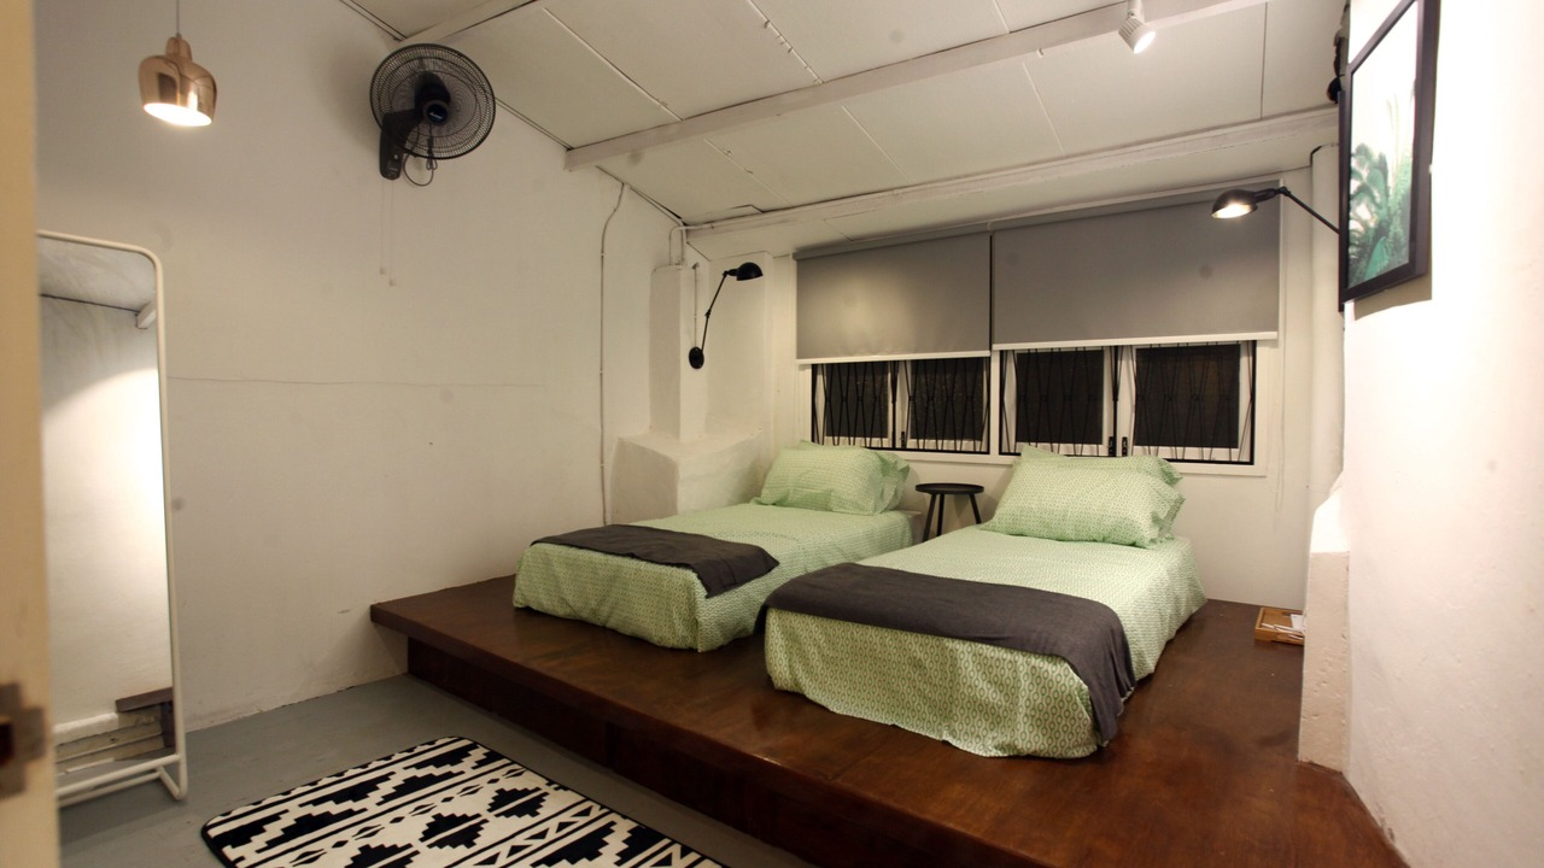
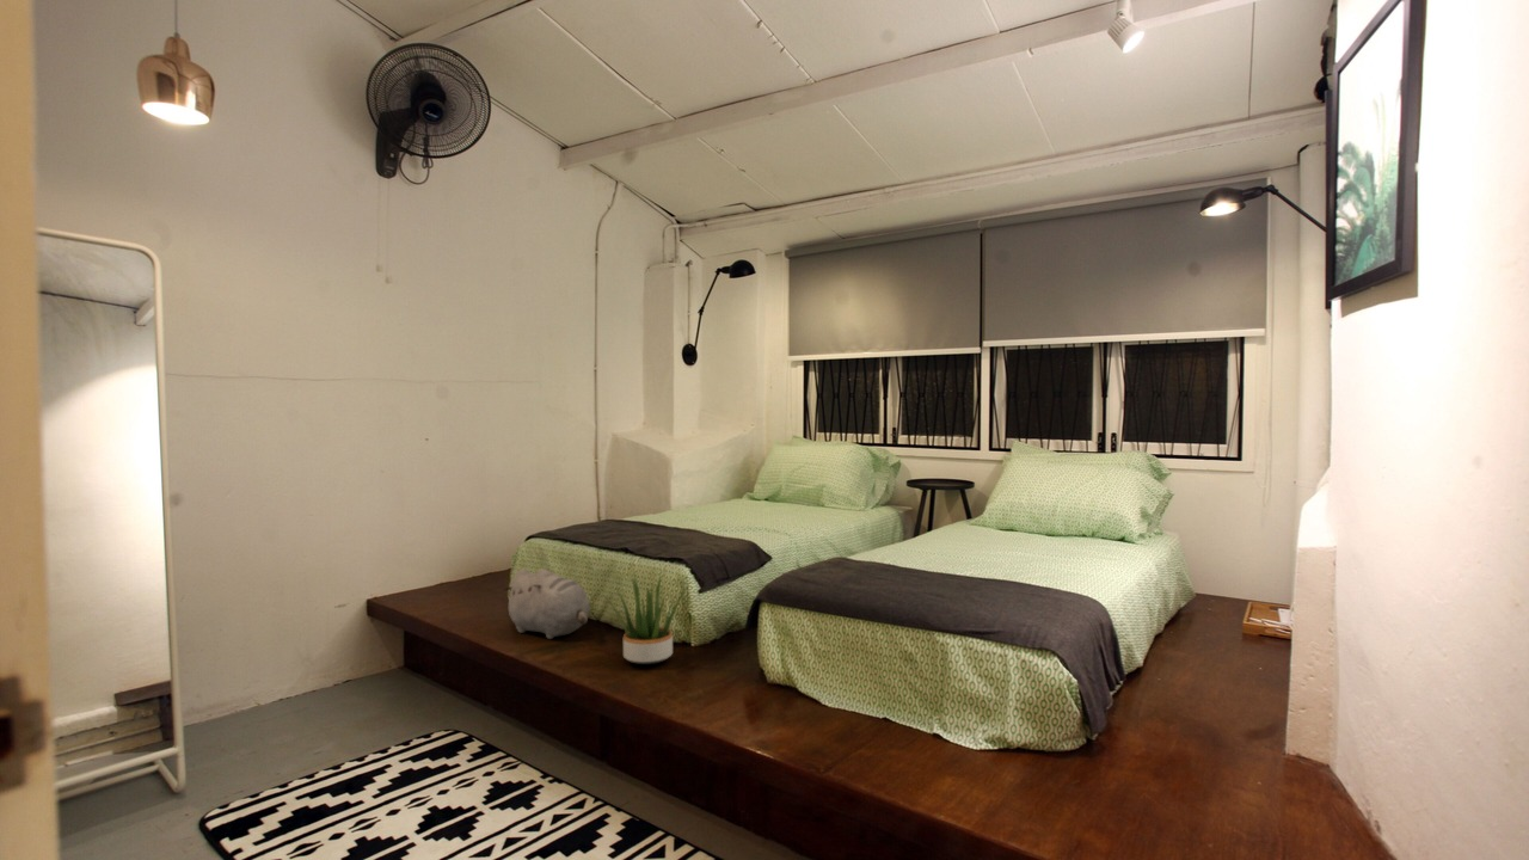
+ potted plant [604,572,693,665]
+ plush toy [502,567,592,640]
